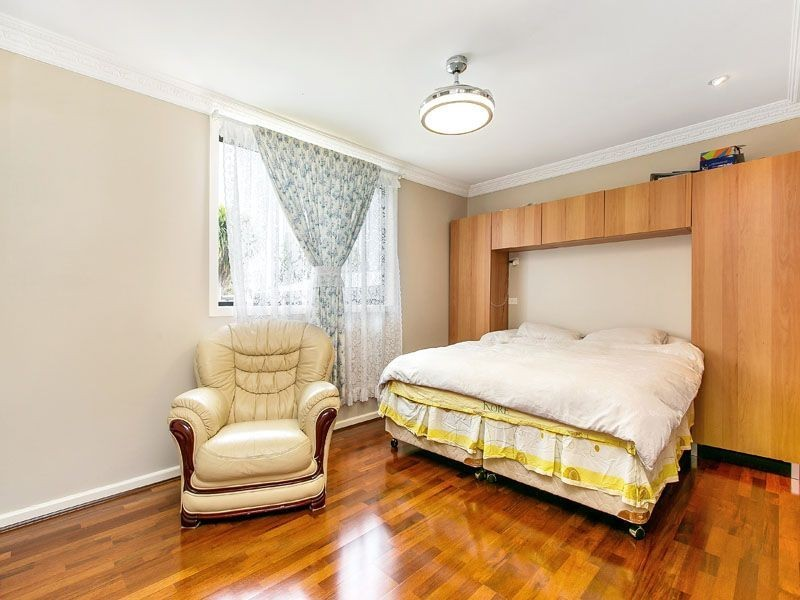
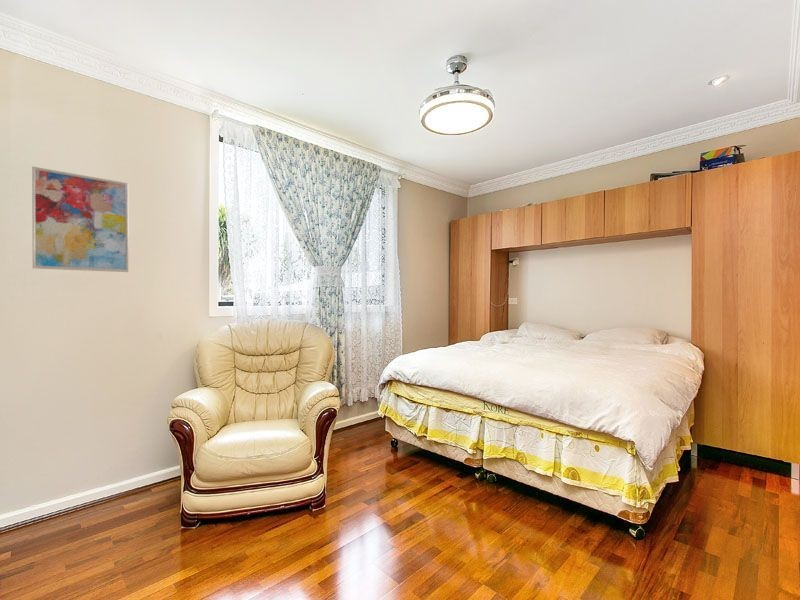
+ wall art [31,166,129,273]
